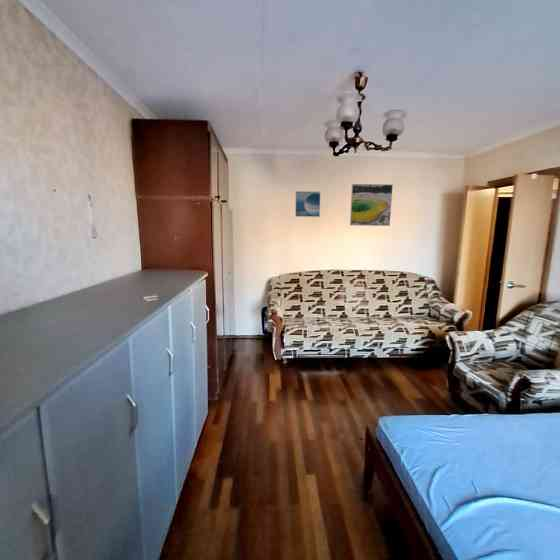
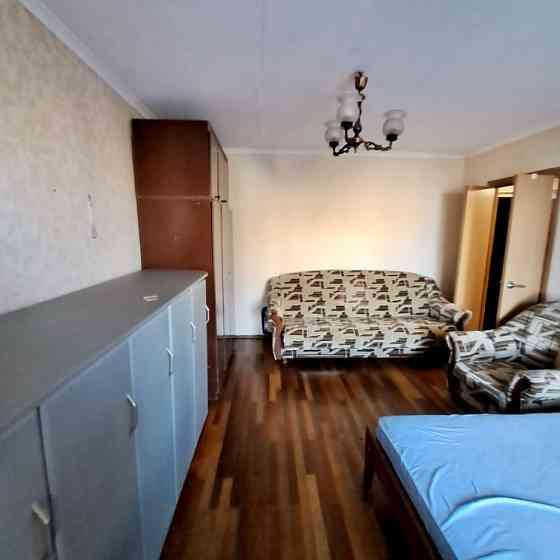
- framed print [294,190,321,218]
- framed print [349,183,394,227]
